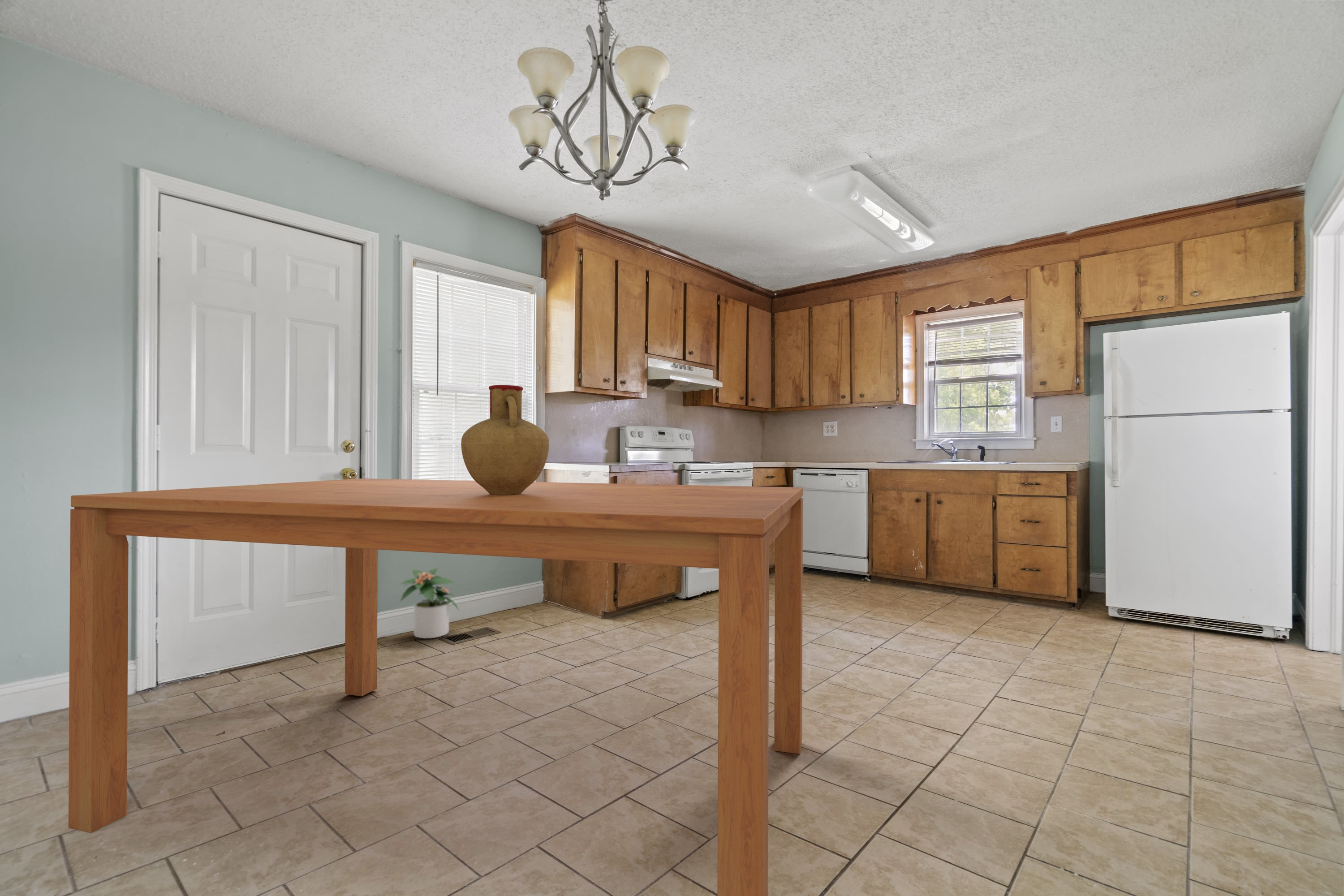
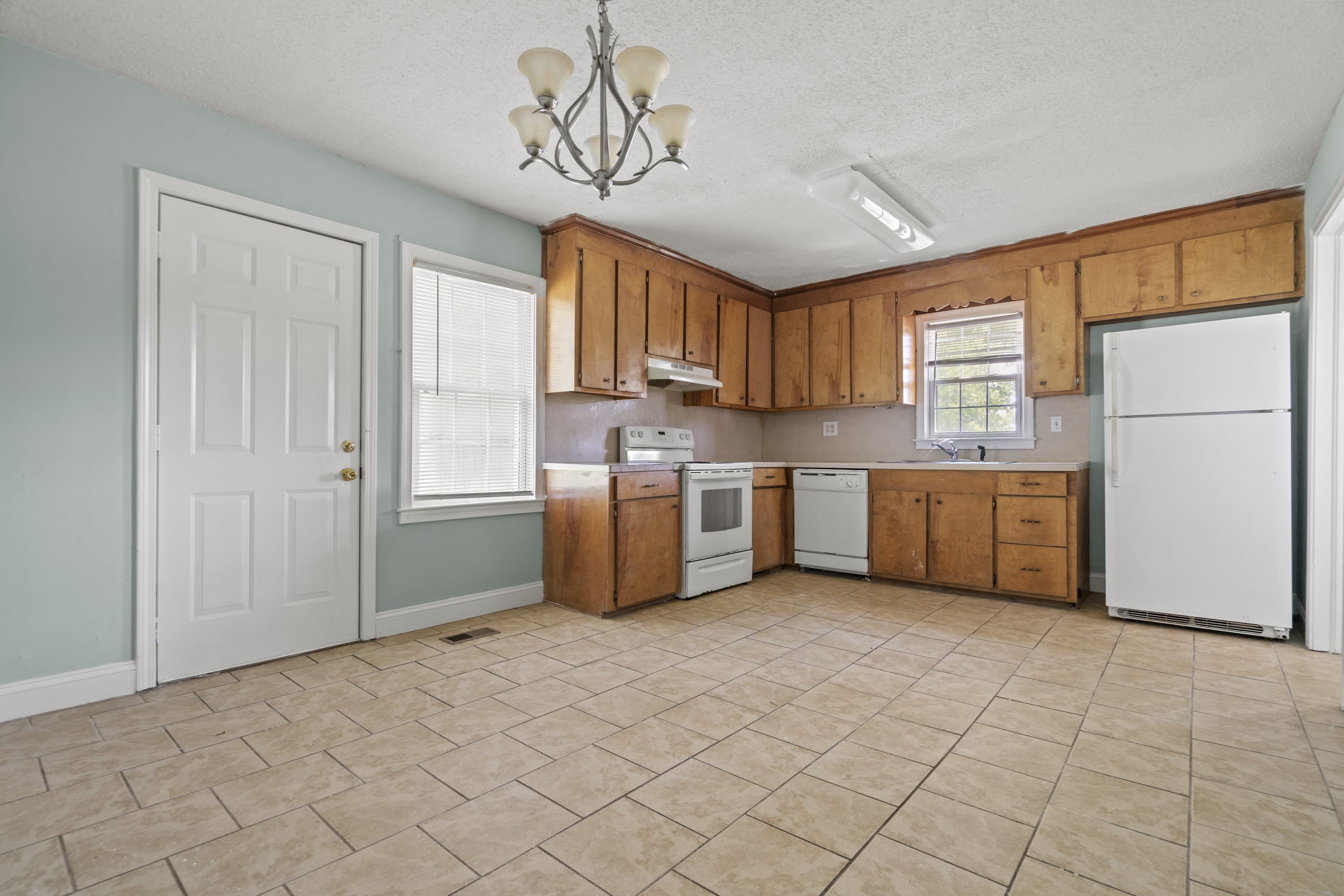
- dining table [68,478,803,896]
- vase [461,384,550,495]
- potted plant [399,568,460,639]
